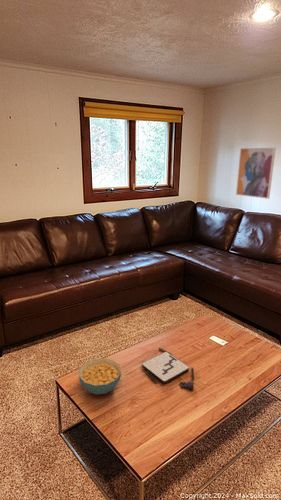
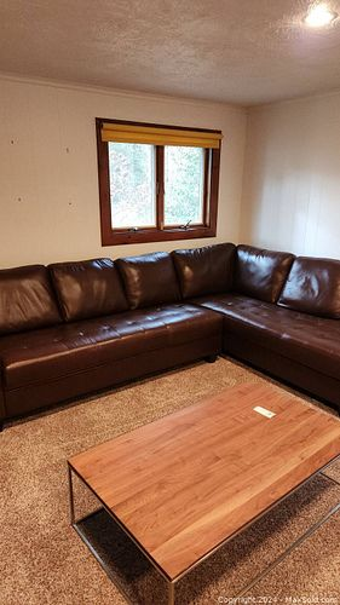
- board game [141,347,195,390]
- cereal bowl [78,357,122,395]
- wall art [235,146,277,200]
